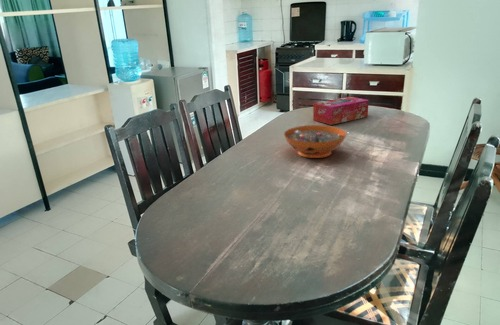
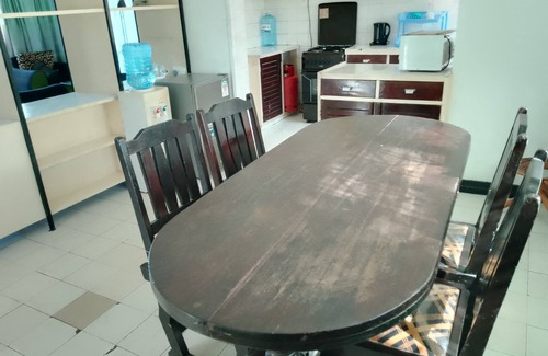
- tissue box [312,96,370,126]
- decorative bowl [283,124,347,159]
